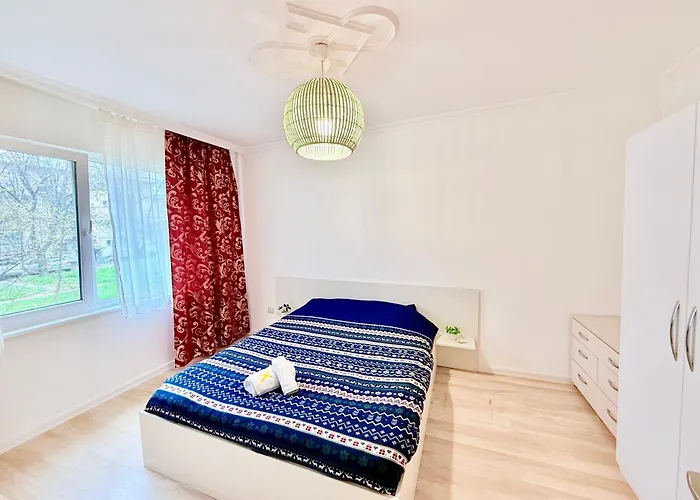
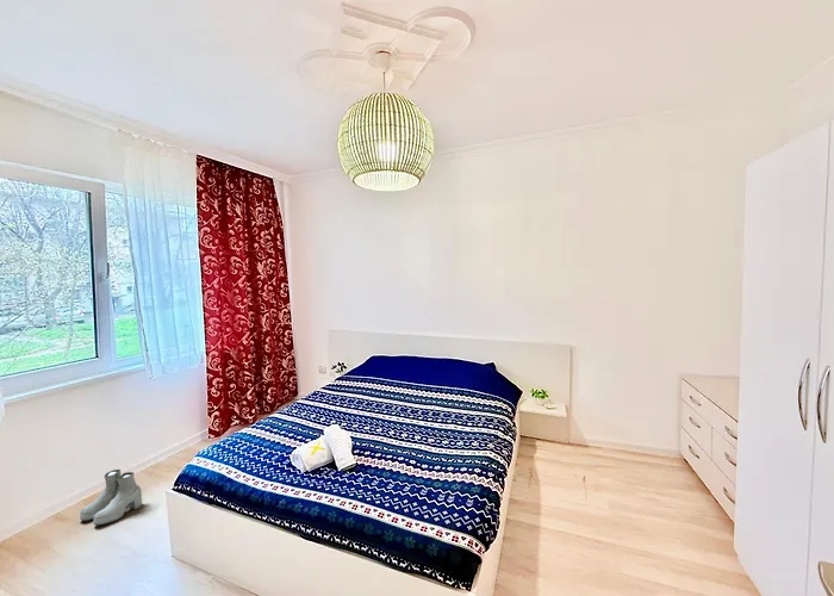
+ boots [79,468,143,527]
